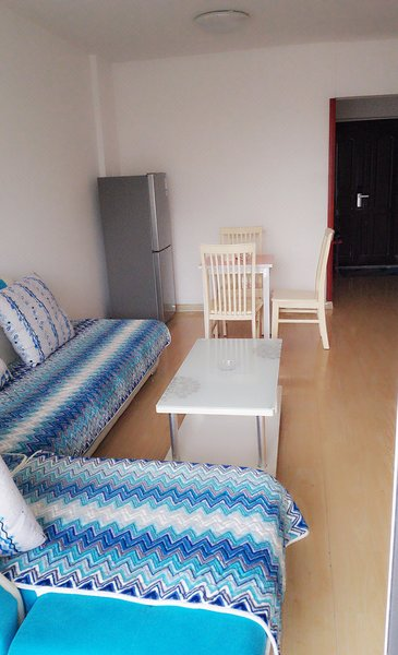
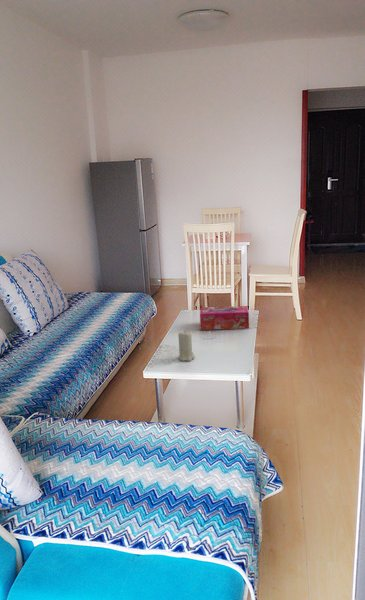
+ candle [177,331,195,362]
+ tissue box [199,305,250,331]
